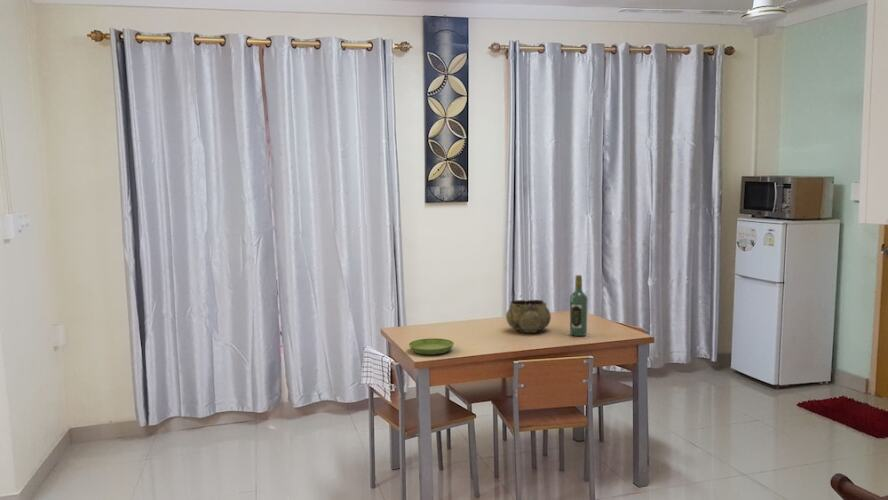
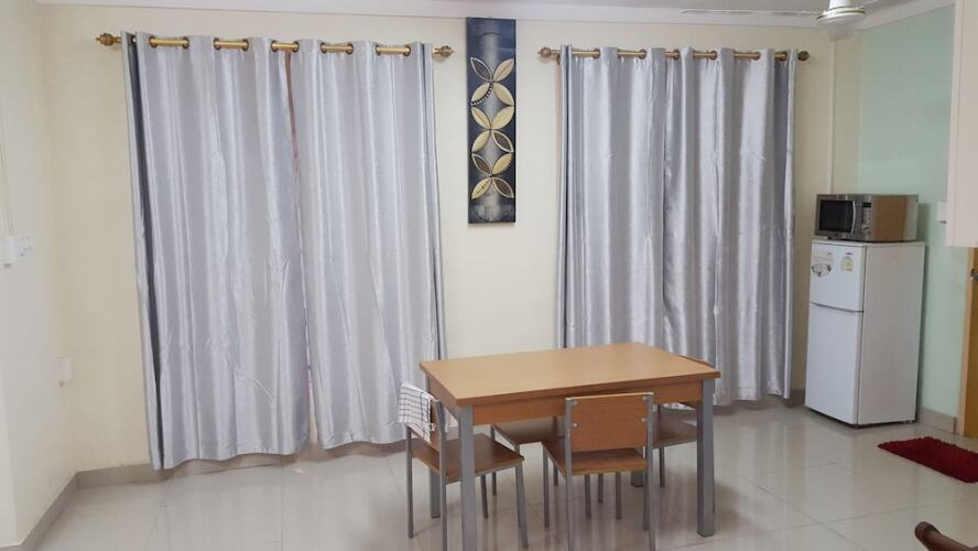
- decorative bowl [505,299,552,334]
- wine bottle [569,274,589,337]
- saucer [408,337,455,355]
